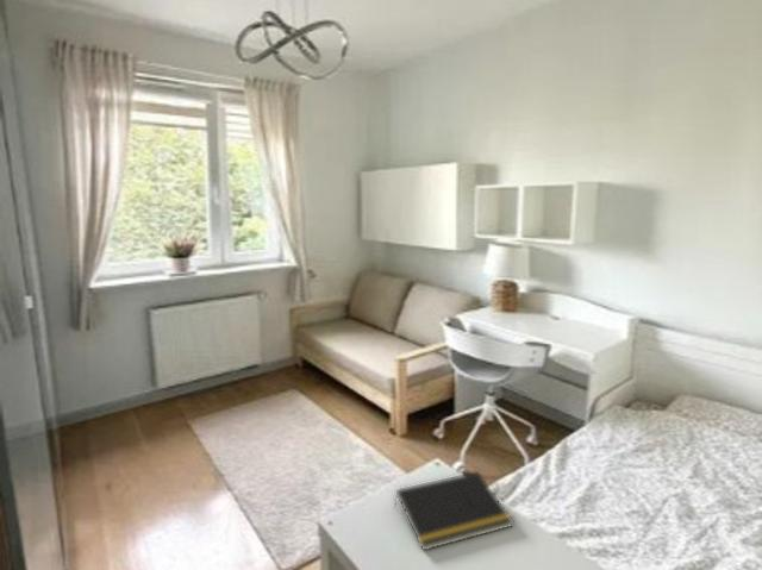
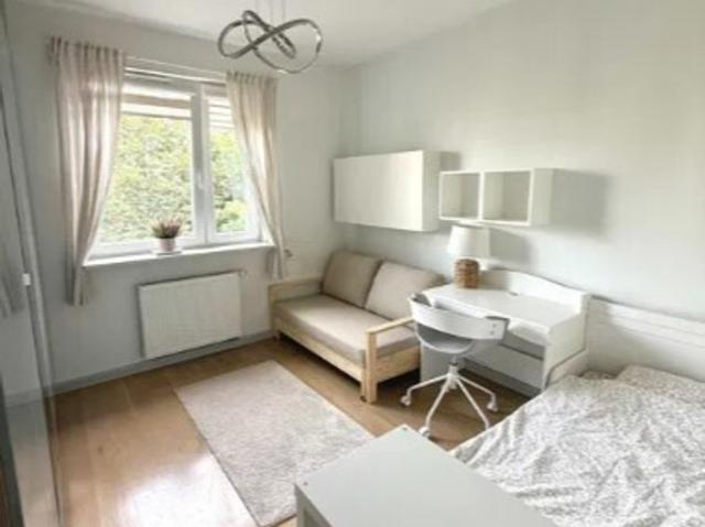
- notepad [393,470,516,552]
